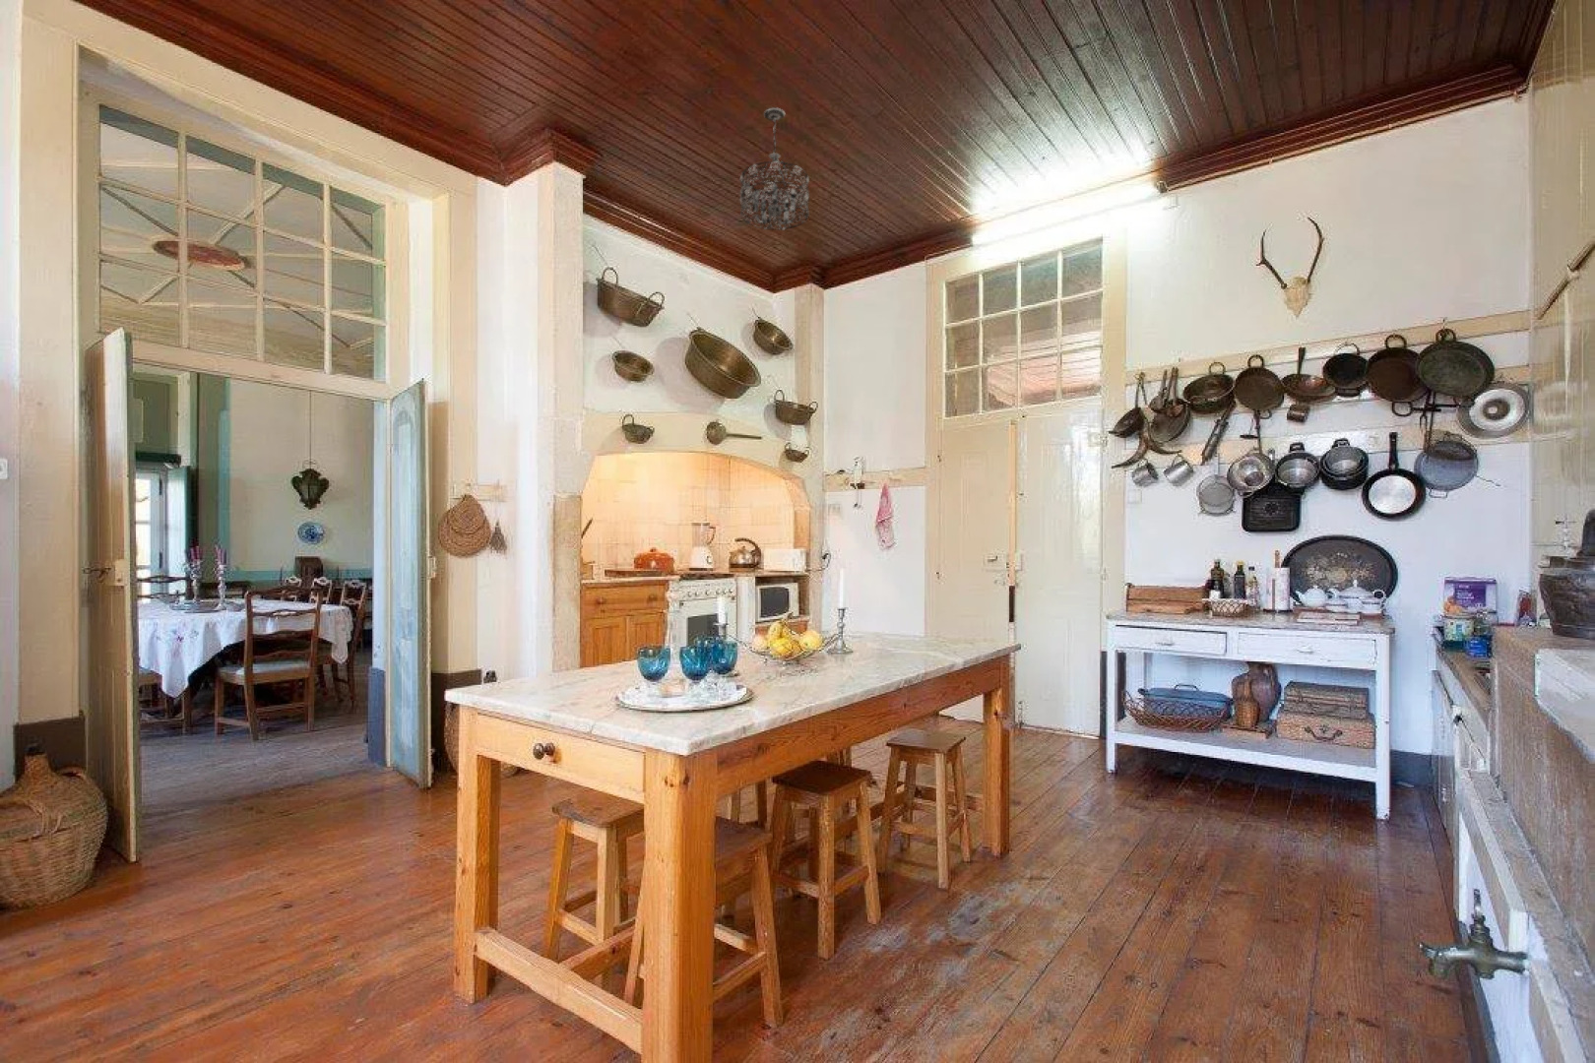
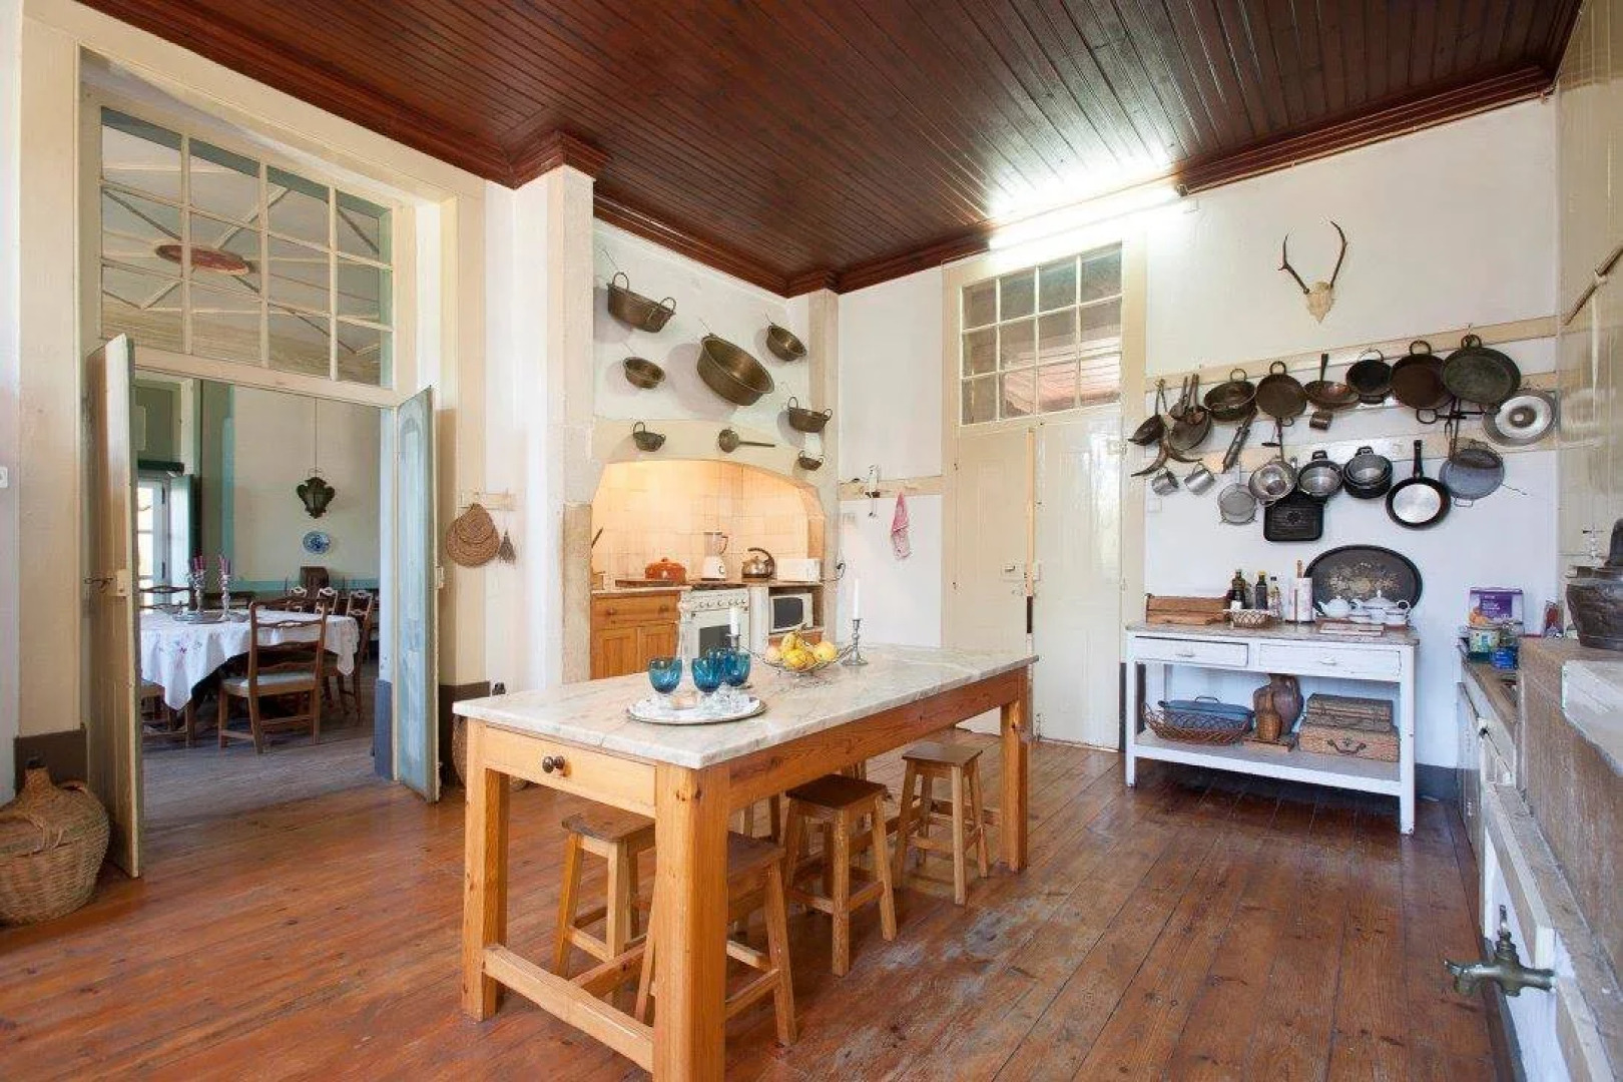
- chandelier [738,107,811,231]
